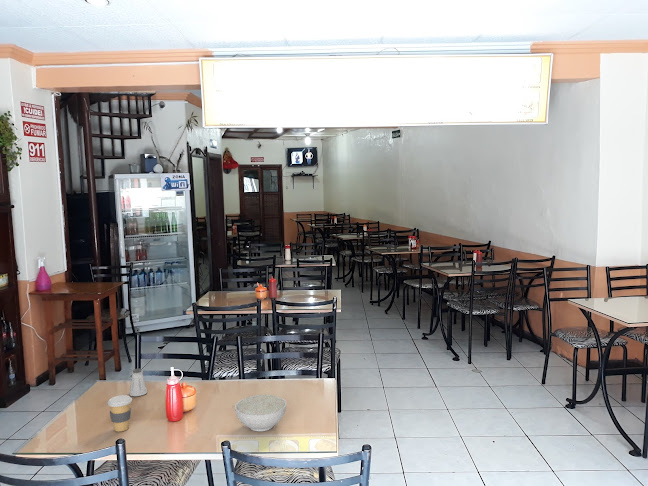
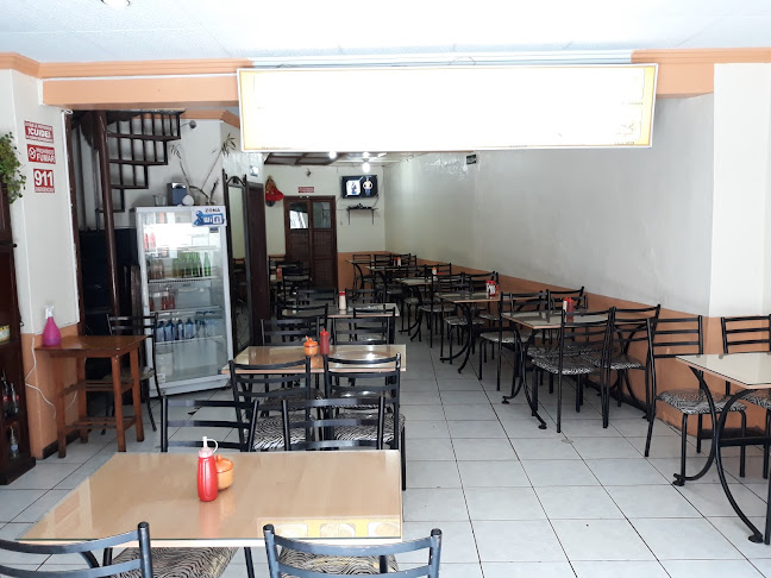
- coffee cup [107,394,133,432]
- saltshaker [128,368,148,397]
- bowl [234,394,287,432]
